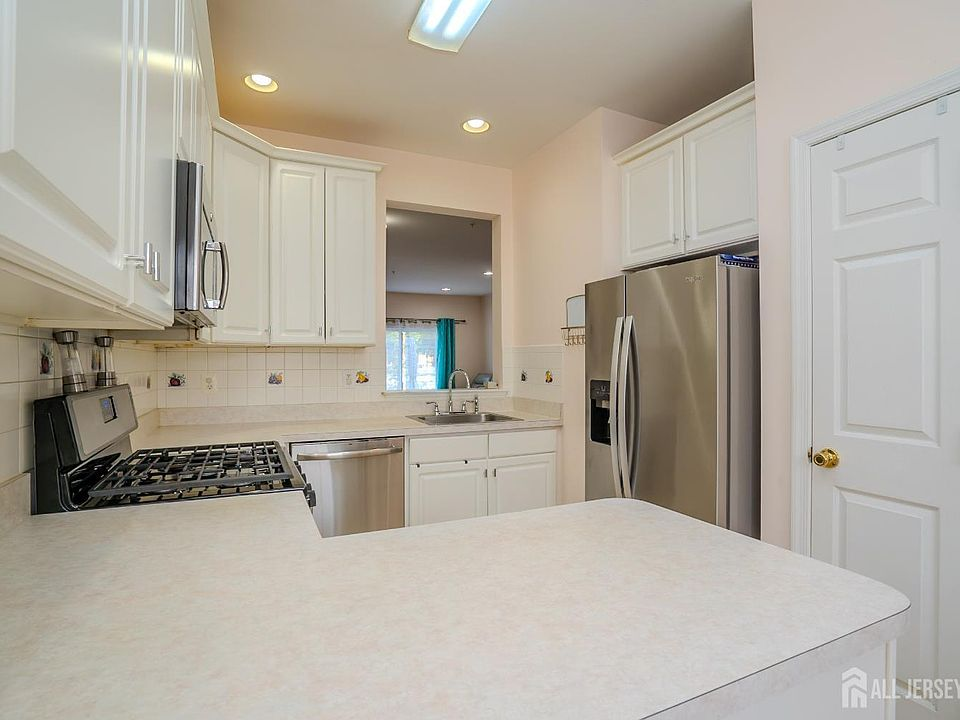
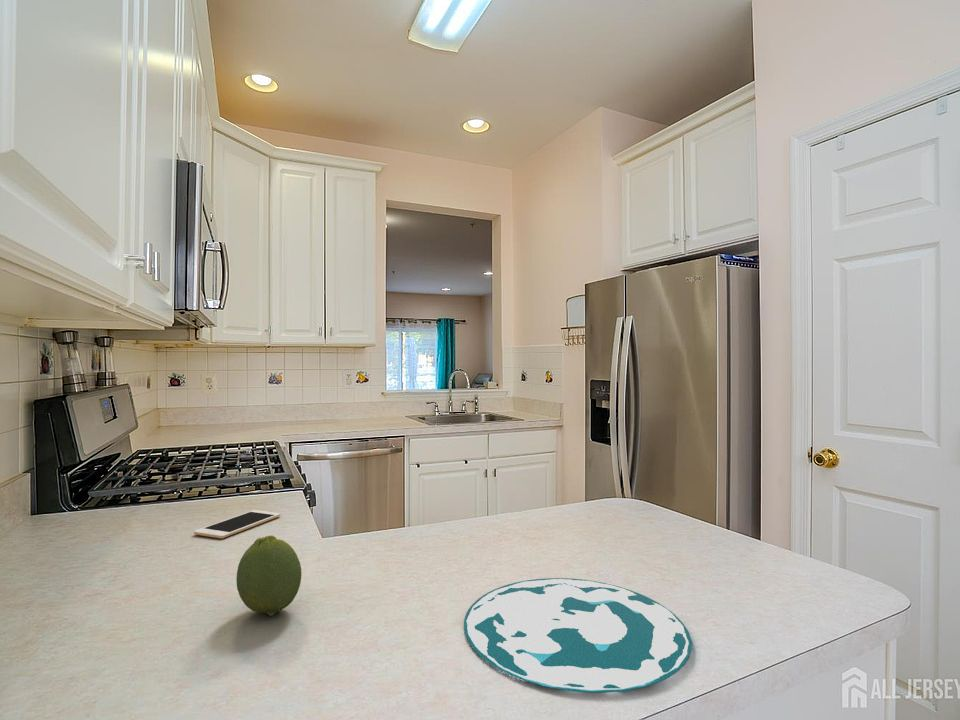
+ cell phone [193,509,281,539]
+ plate [463,577,693,694]
+ fruit [236,535,302,617]
